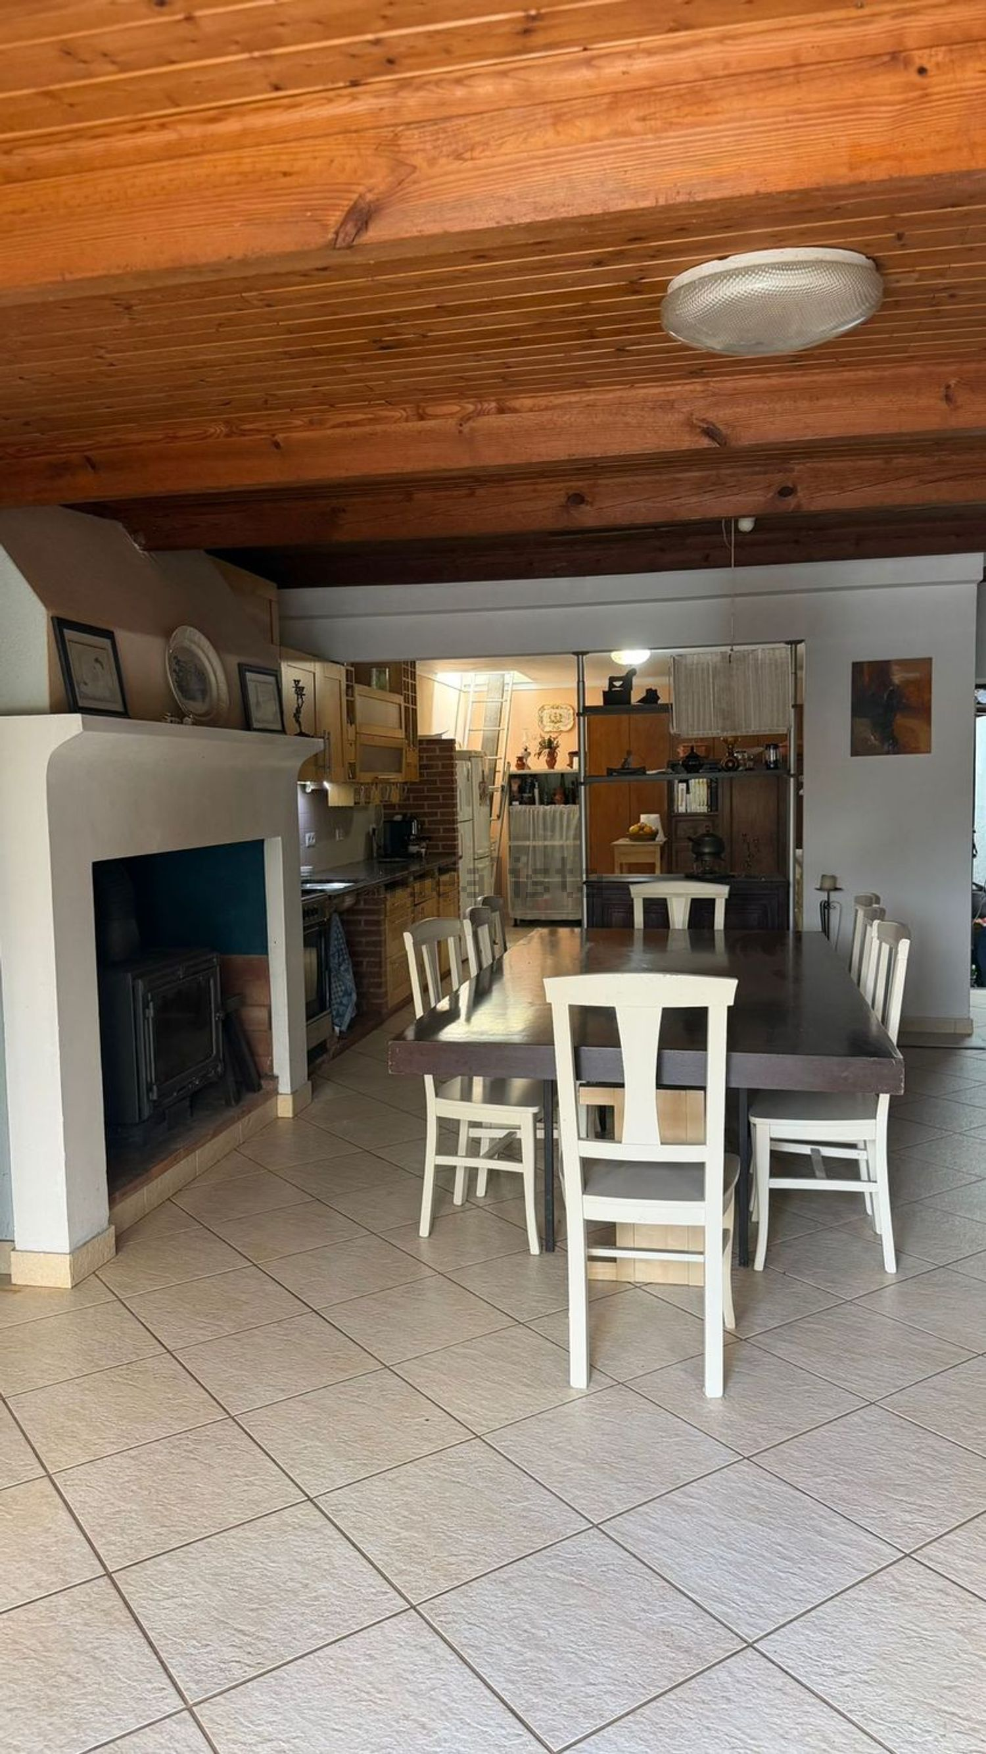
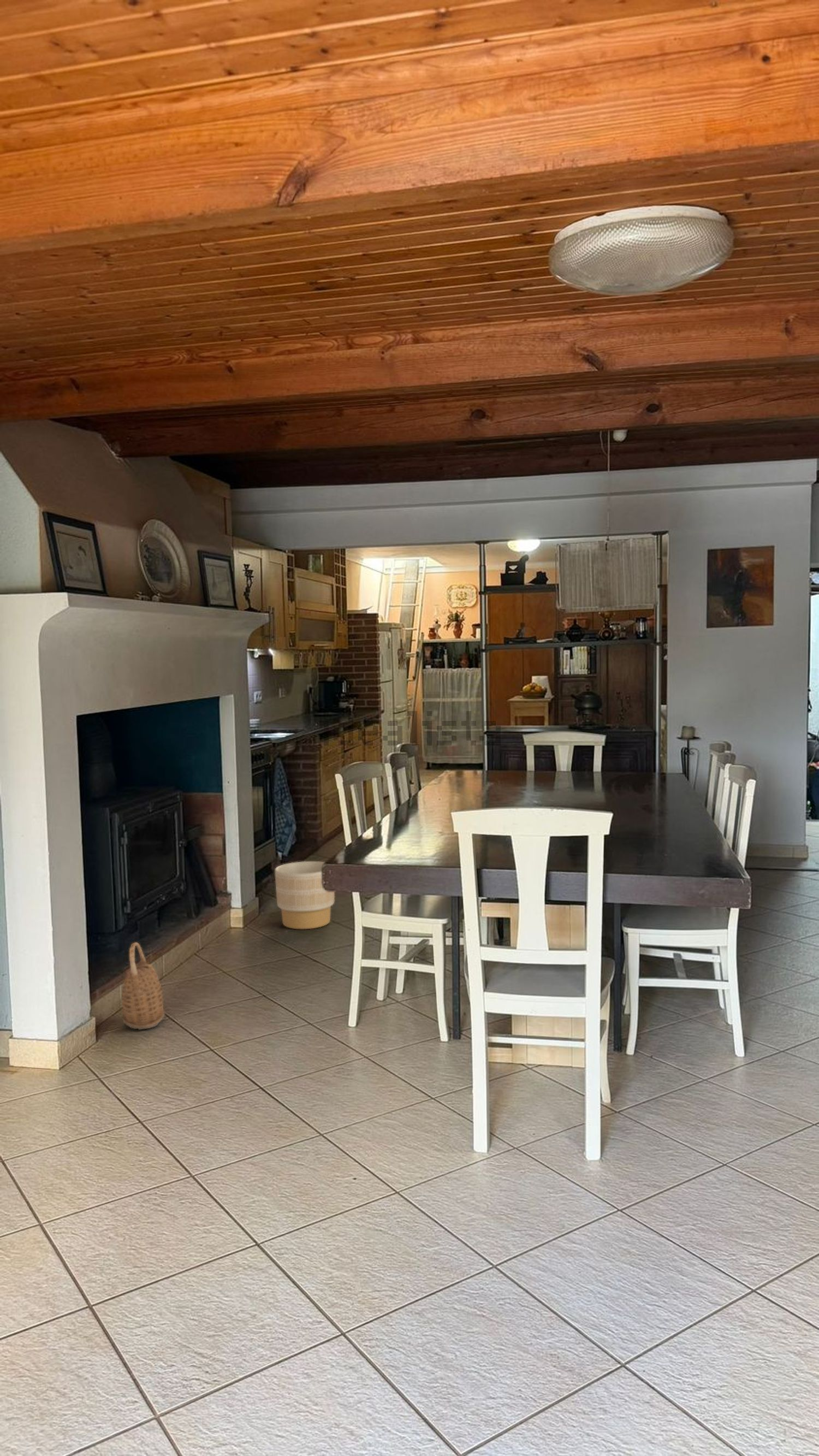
+ basket [121,942,165,1030]
+ planter [275,861,335,930]
